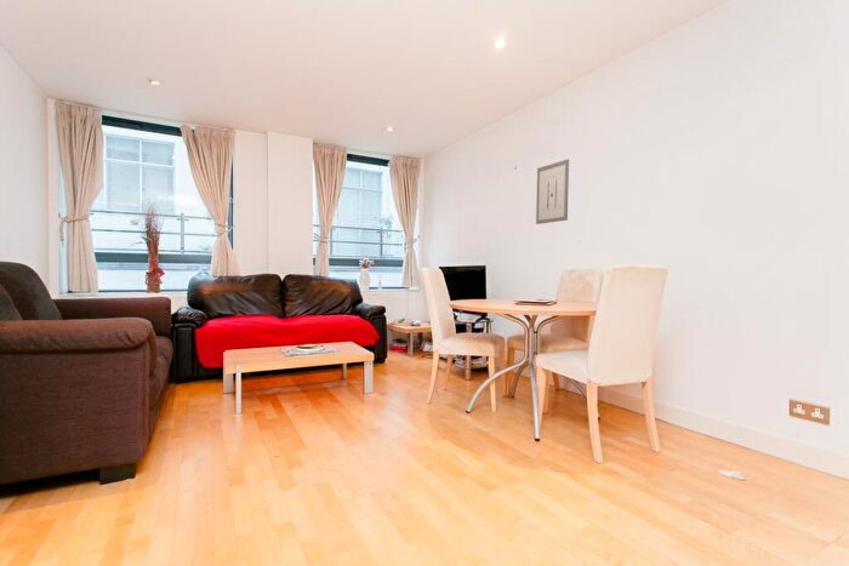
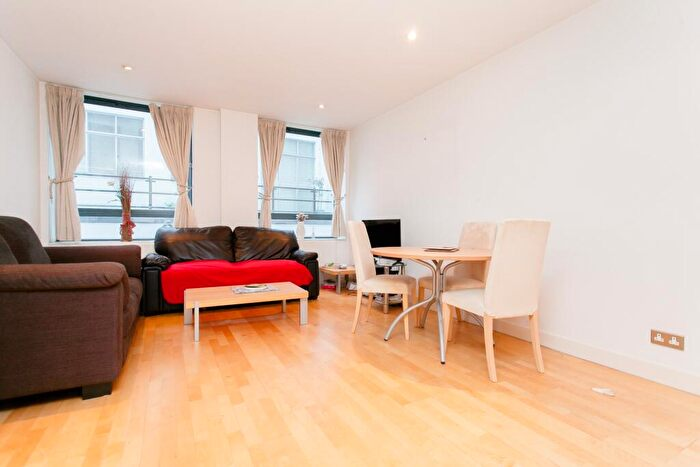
- wall art [535,158,570,225]
